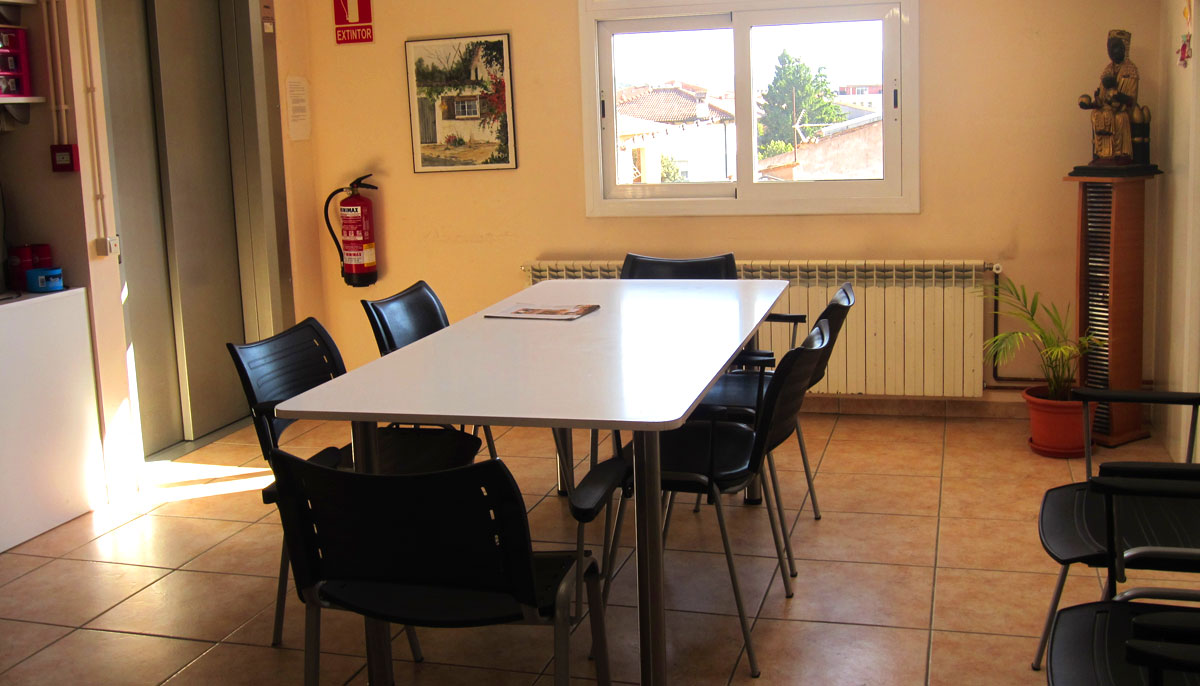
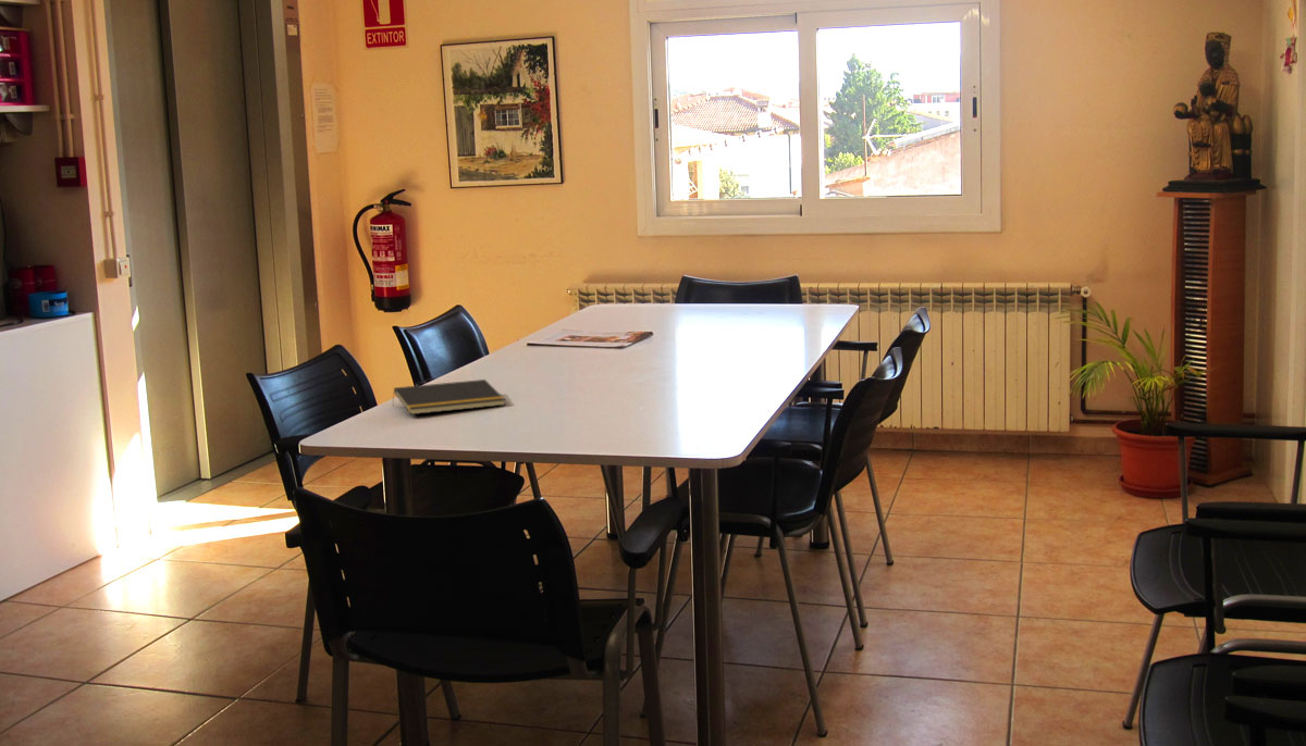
+ notepad [391,378,507,415]
